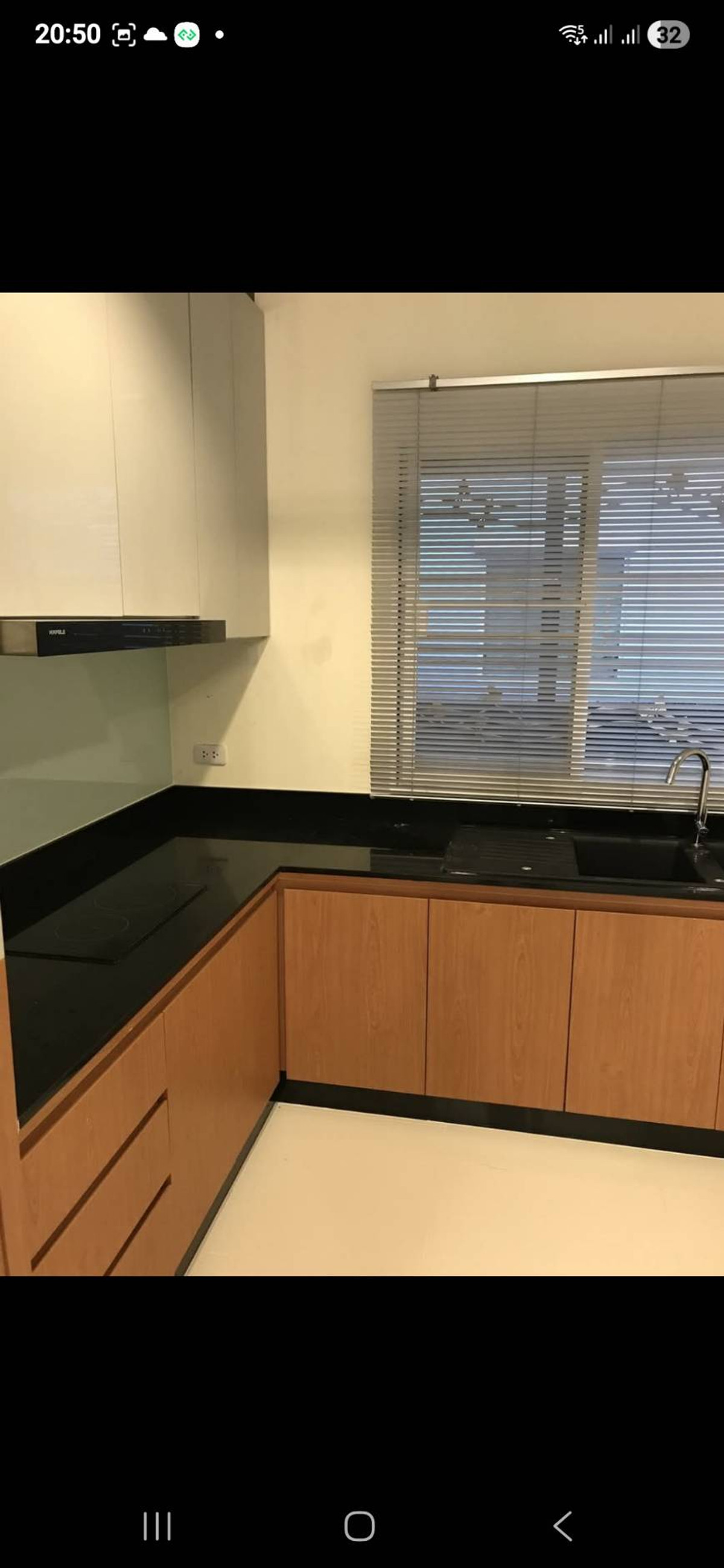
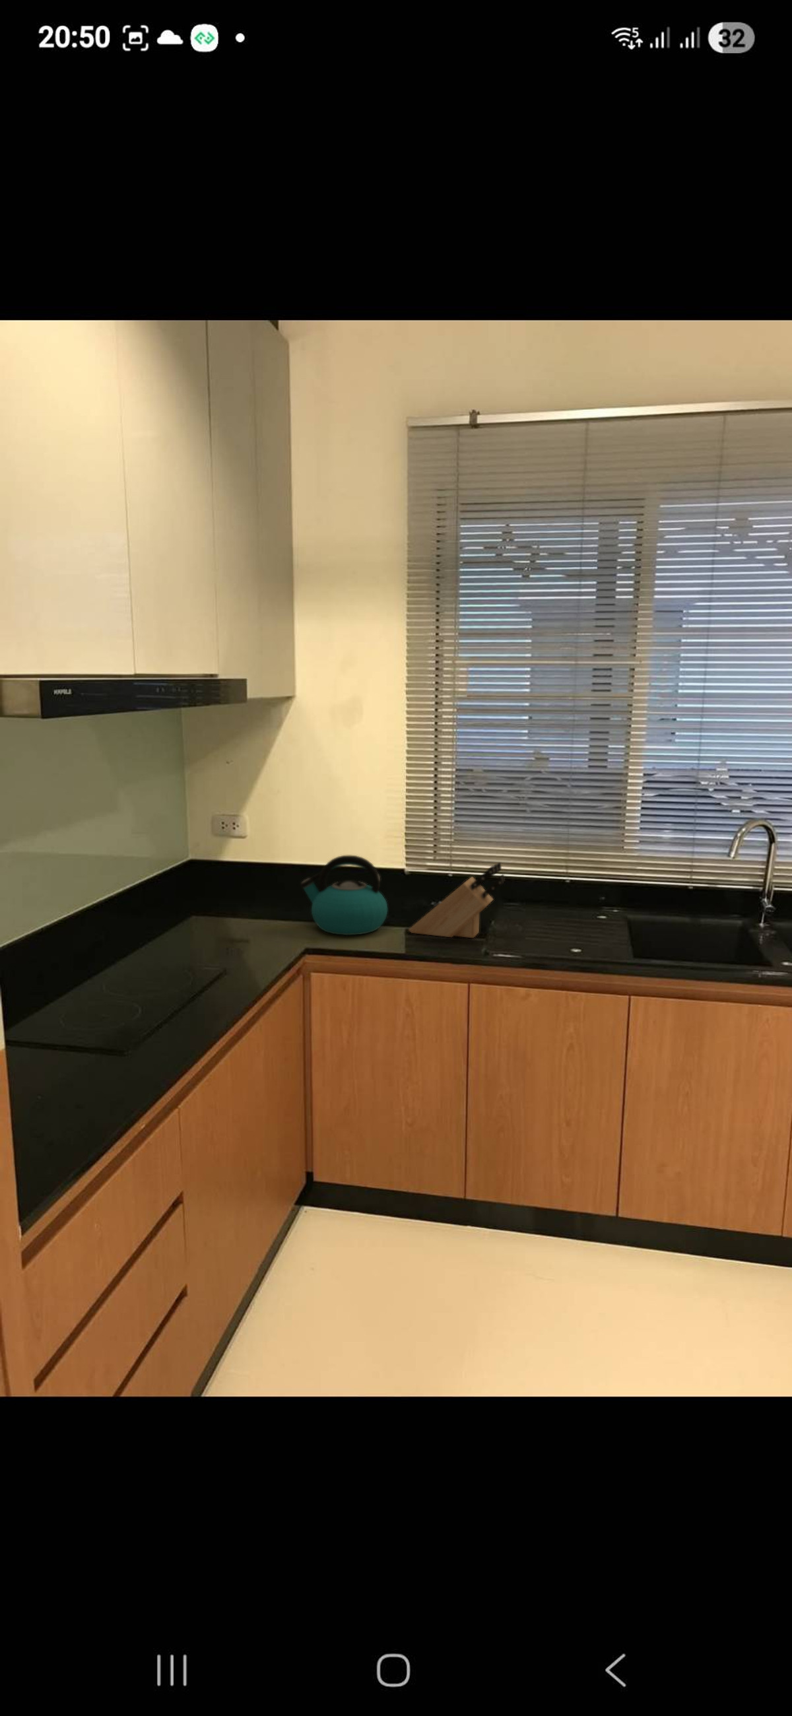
+ knife block [408,861,505,939]
+ kettle [300,855,388,936]
